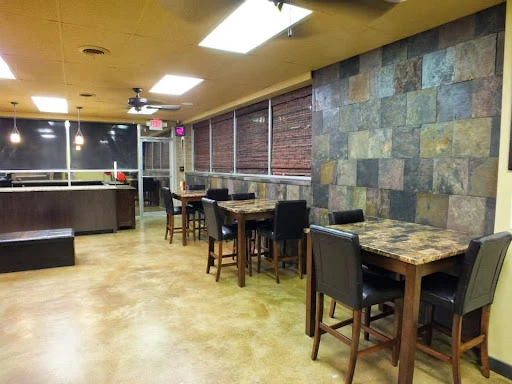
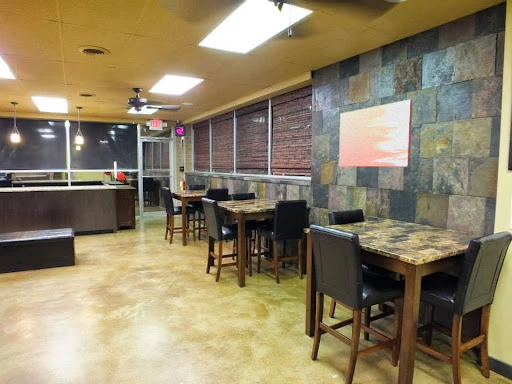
+ wall art [338,99,413,167]
